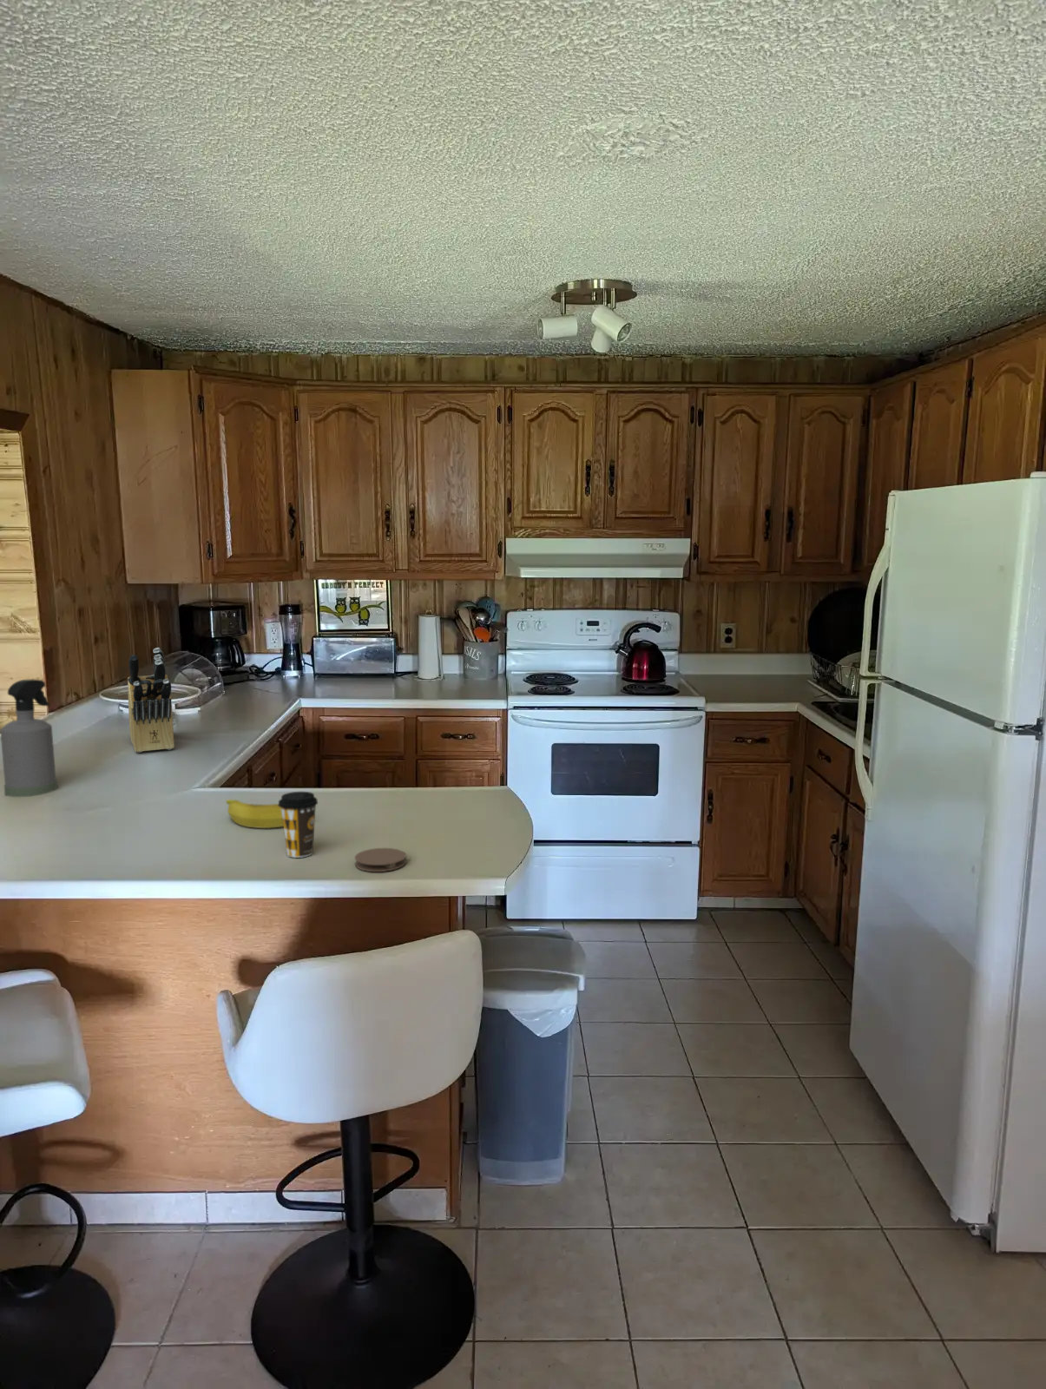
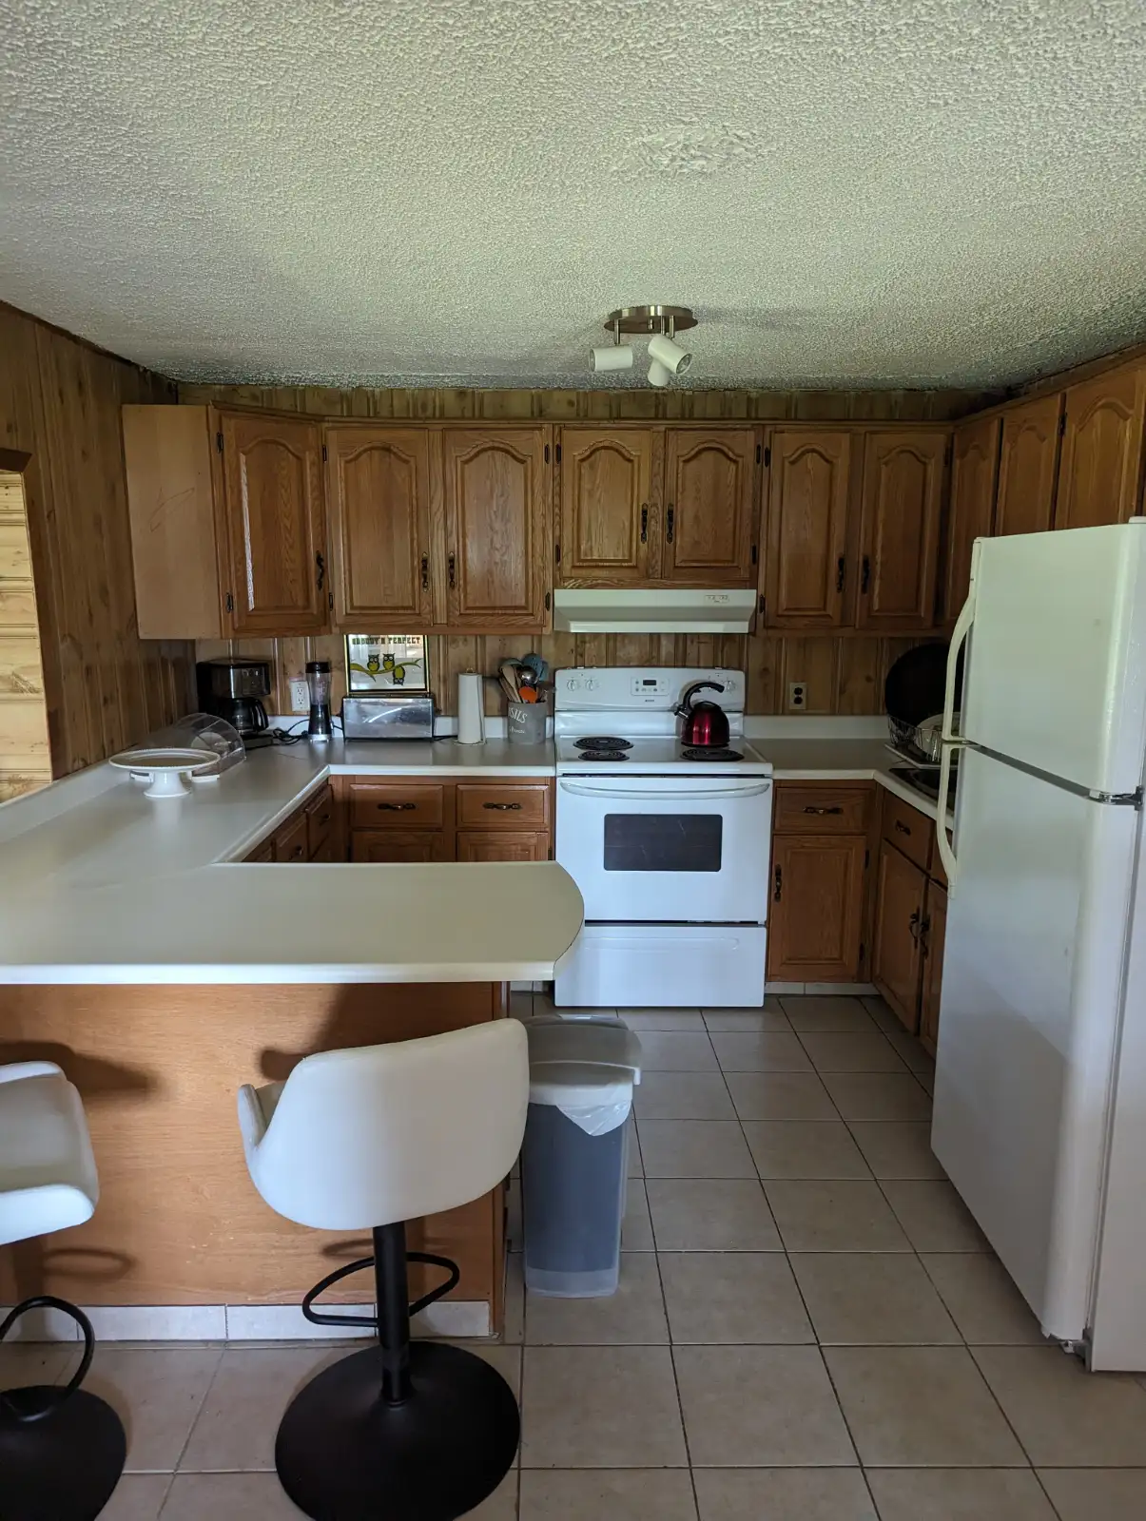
- knife block [126,647,176,754]
- coffee cup [278,791,319,858]
- coaster [354,847,408,873]
- spray bottle [0,679,58,798]
- banana [225,799,283,829]
